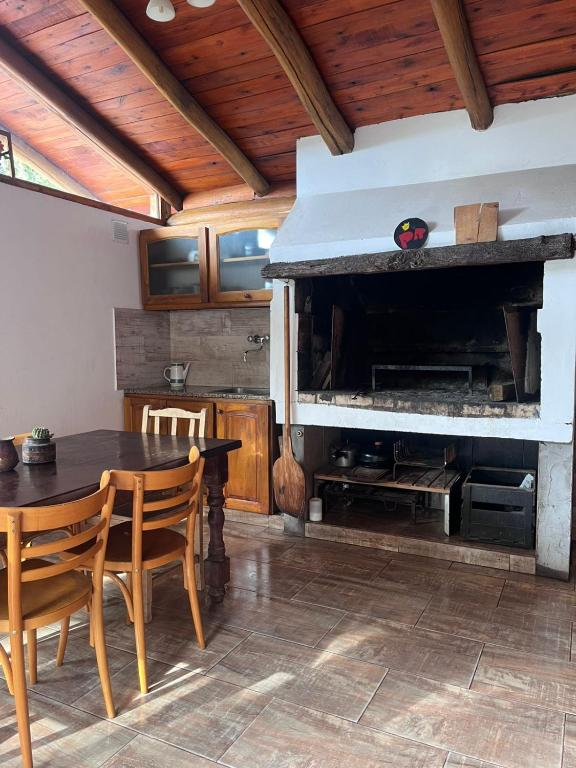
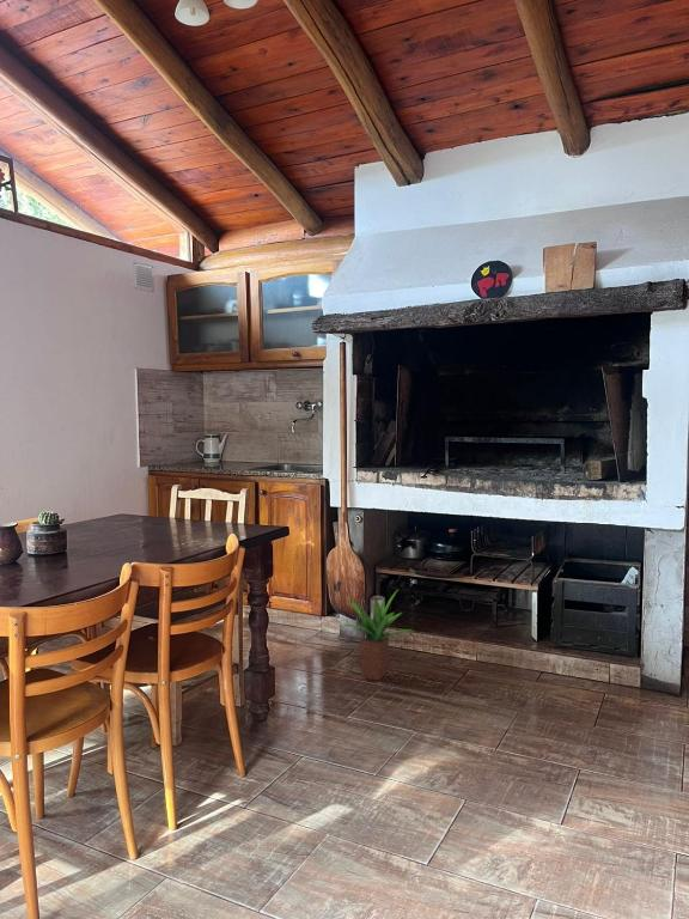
+ potted plant [343,590,416,682]
